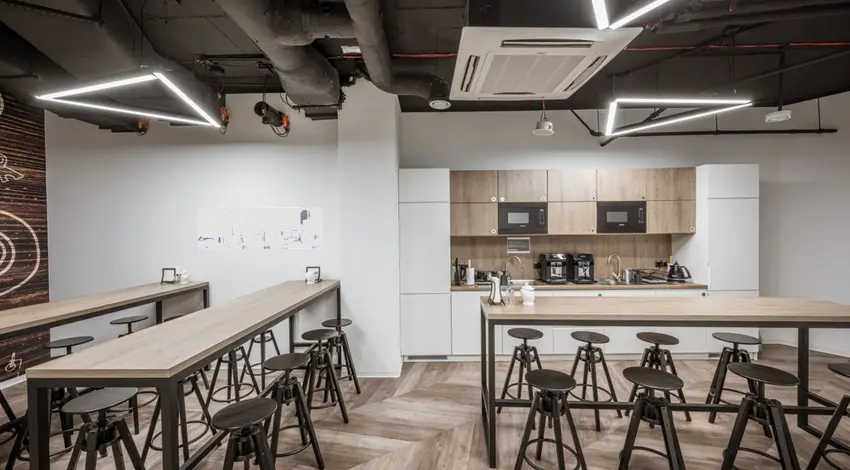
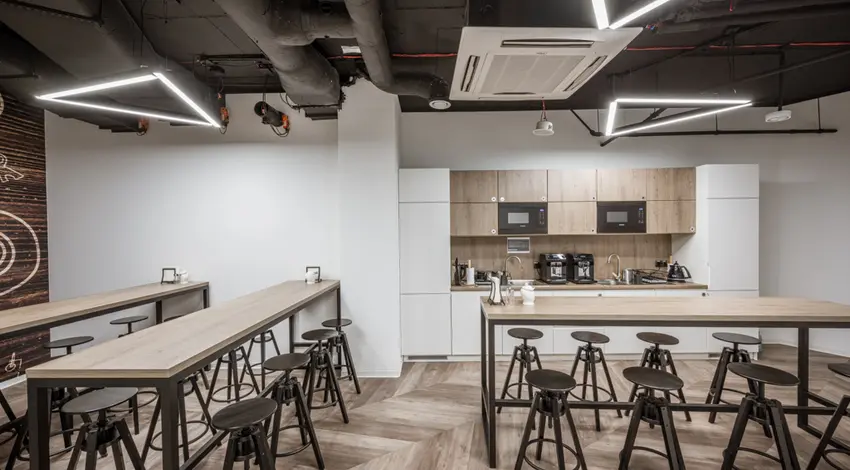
- wall art [197,206,323,250]
